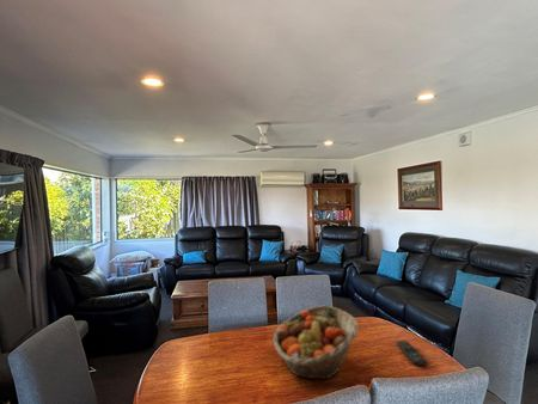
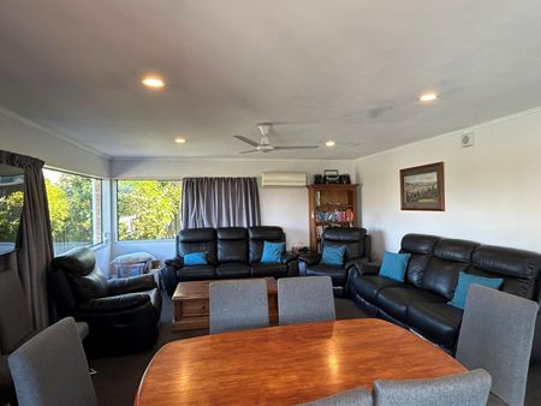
- fruit basket [273,305,360,380]
- remote control [396,339,428,367]
